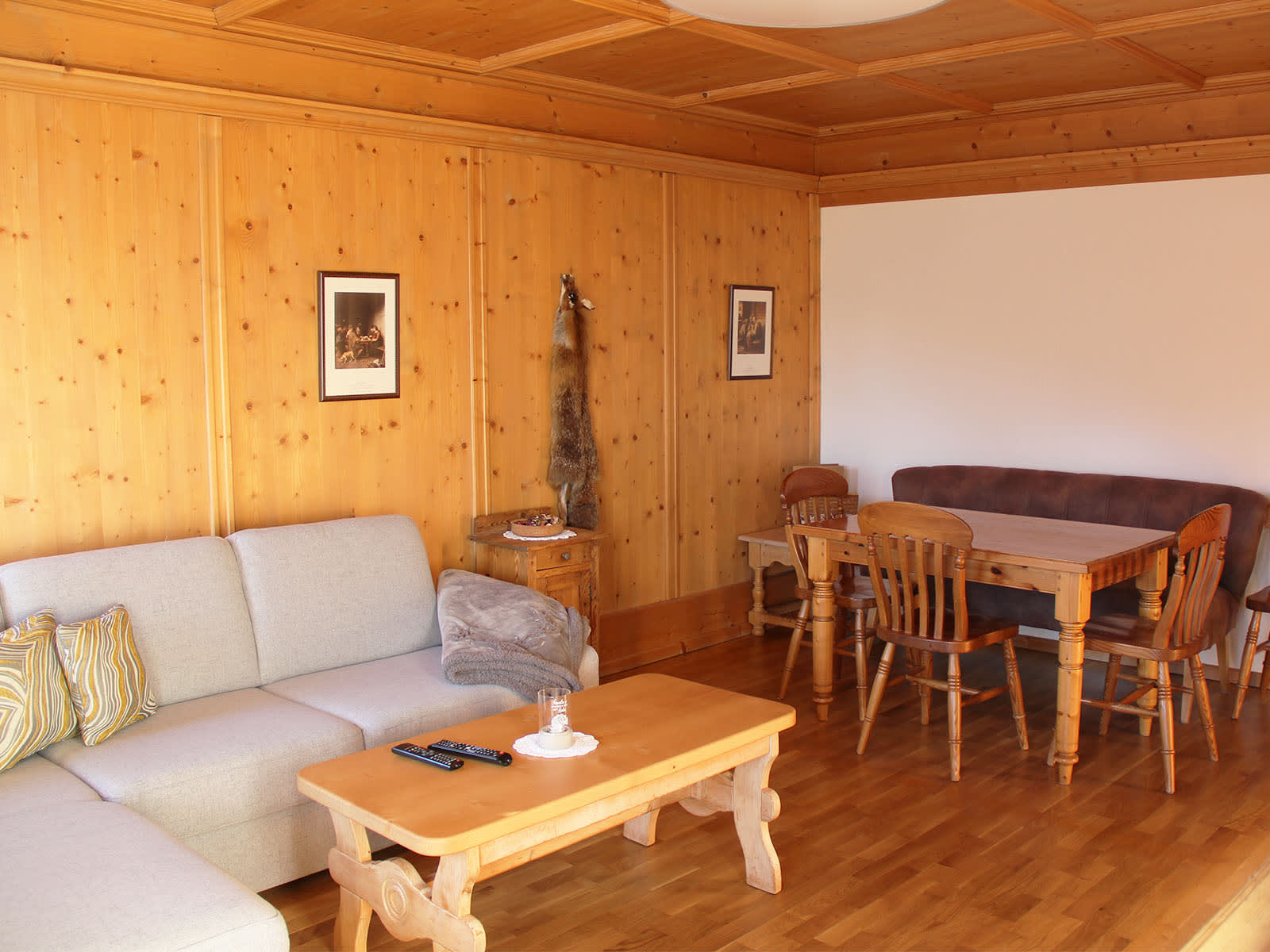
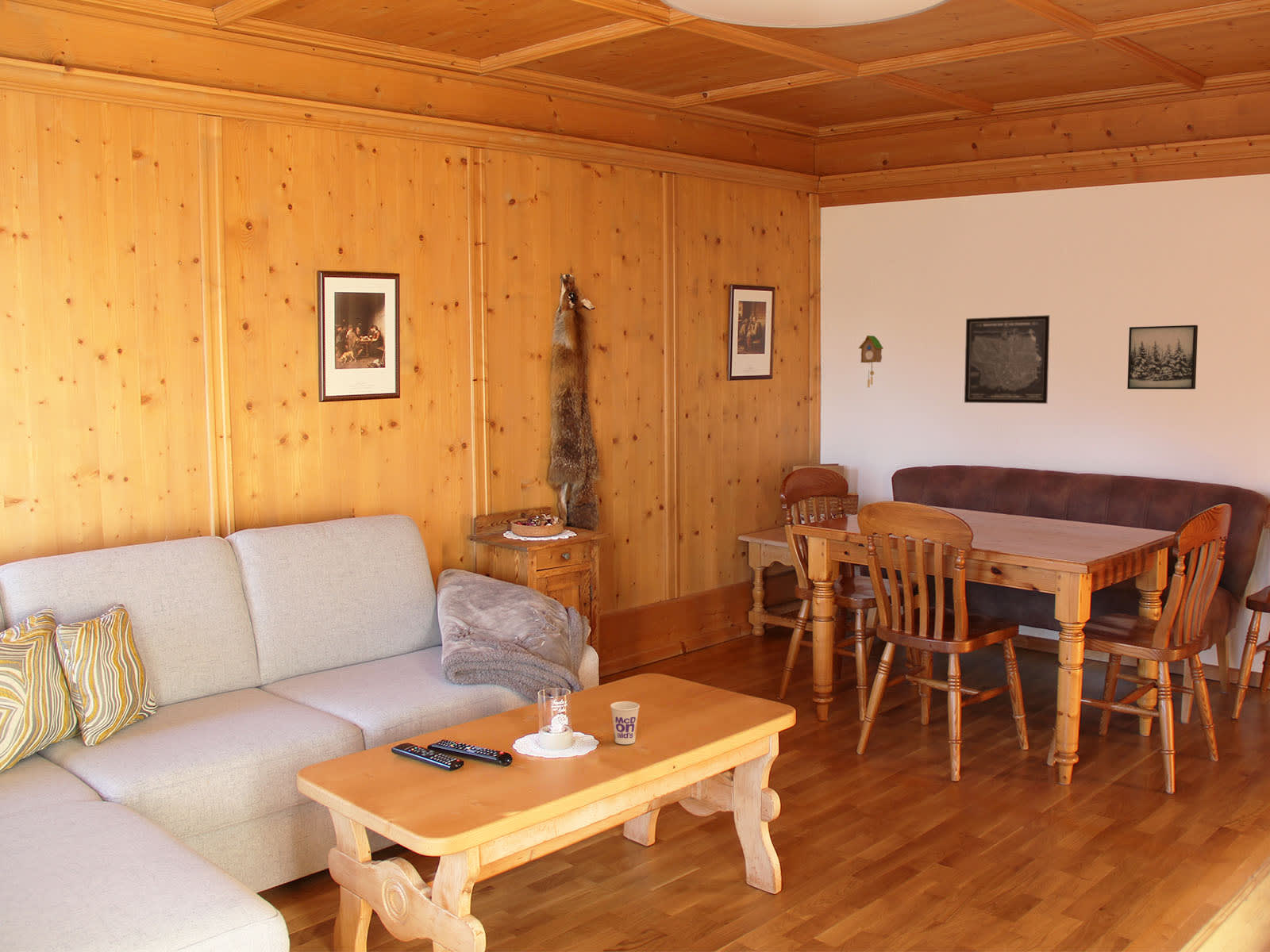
+ cuckoo clock [858,335,884,389]
+ wall art [964,314,1050,405]
+ wall art [1126,324,1199,390]
+ cup [610,701,641,745]
